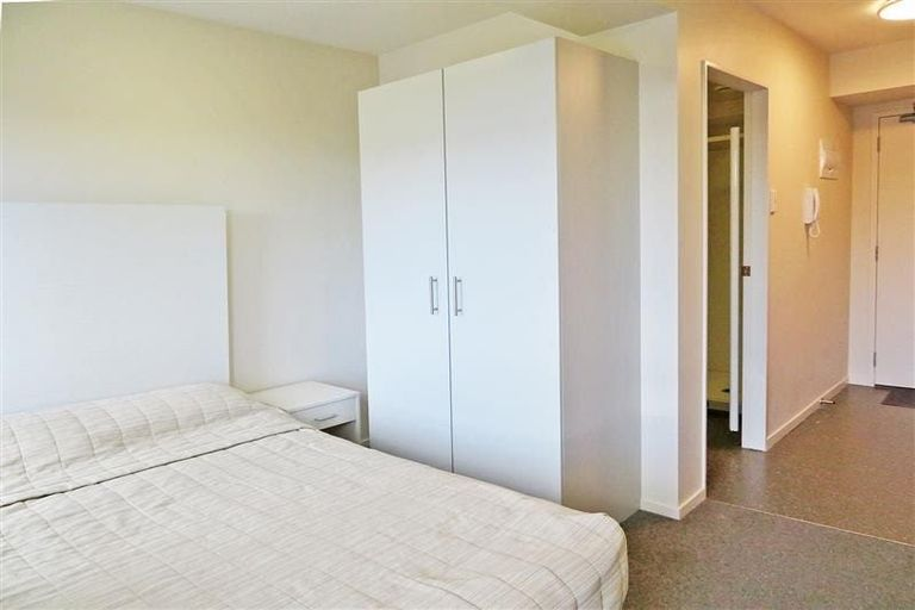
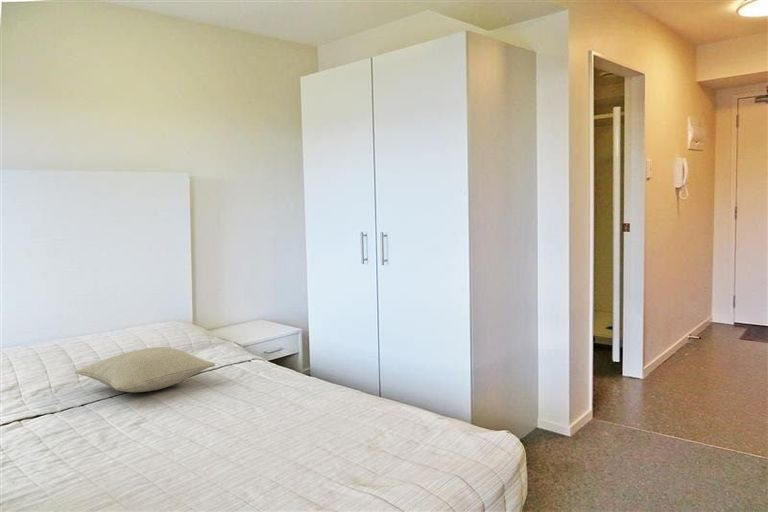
+ pillow [74,346,217,393]
